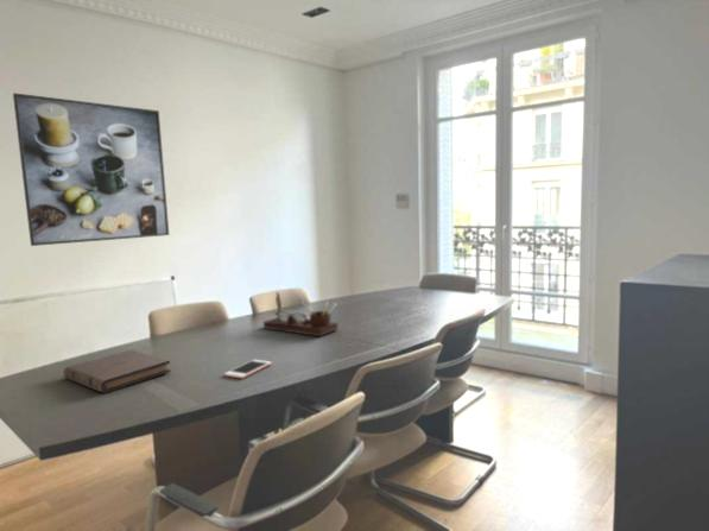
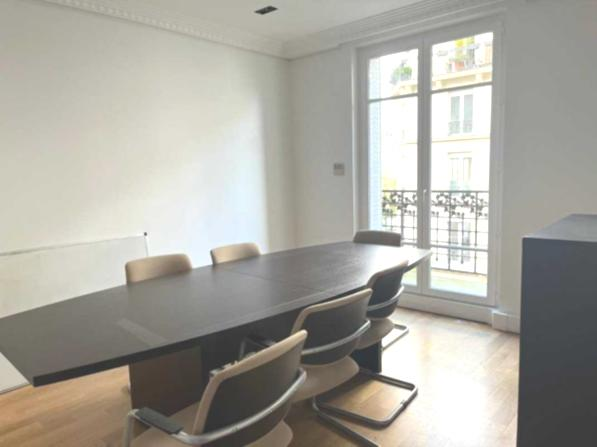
- cell phone [223,359,273,380]
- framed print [12,91,170,247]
- desk organizer [262,291,340,337]
- book [63,349,172,394]
